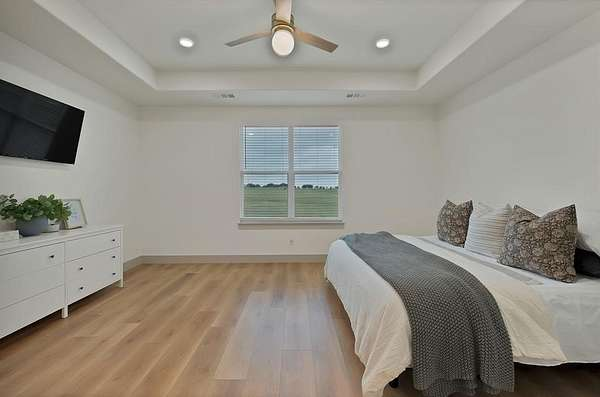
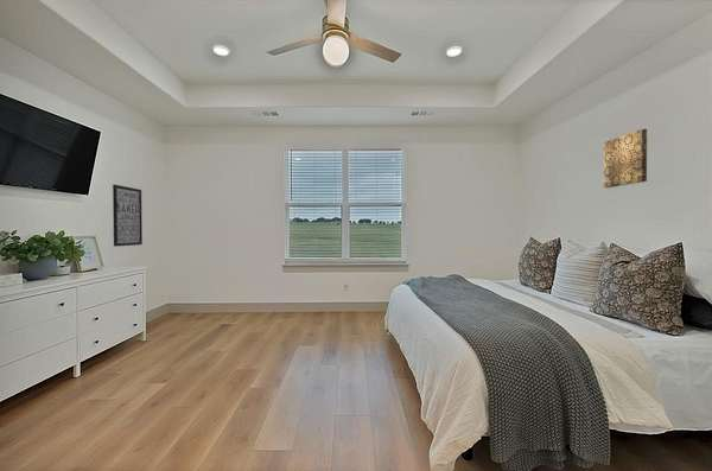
+ wall art [603,128,648,189]
+ wall art [112,184,144,248]
